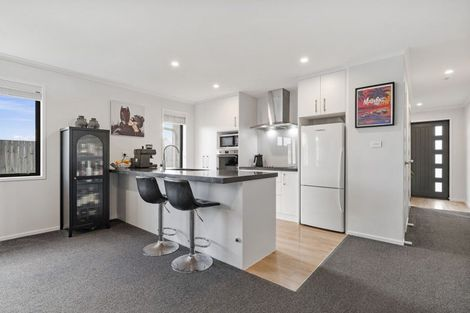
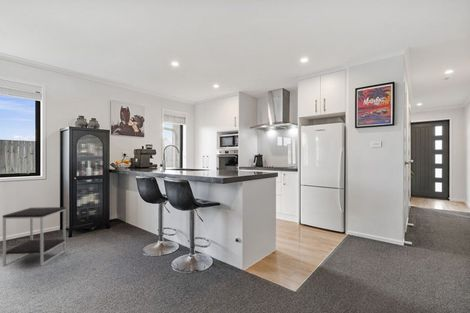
+ side table [2,206,66,268]
